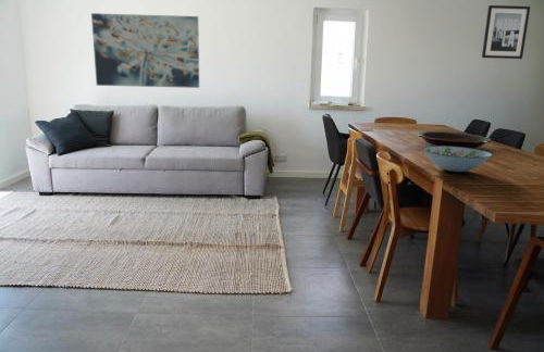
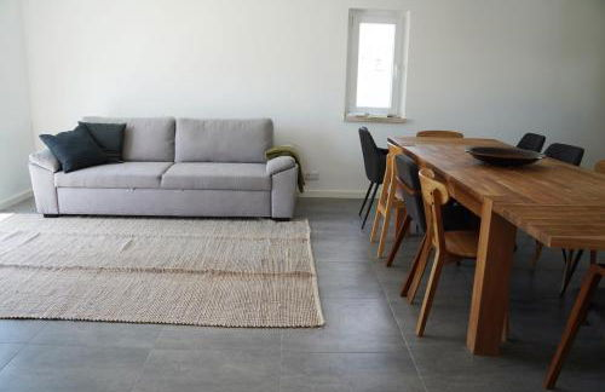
- wall art [481,4,531,60]
- wall art [90,12,200,89]
- decorative bowl [422,144,493,173]
